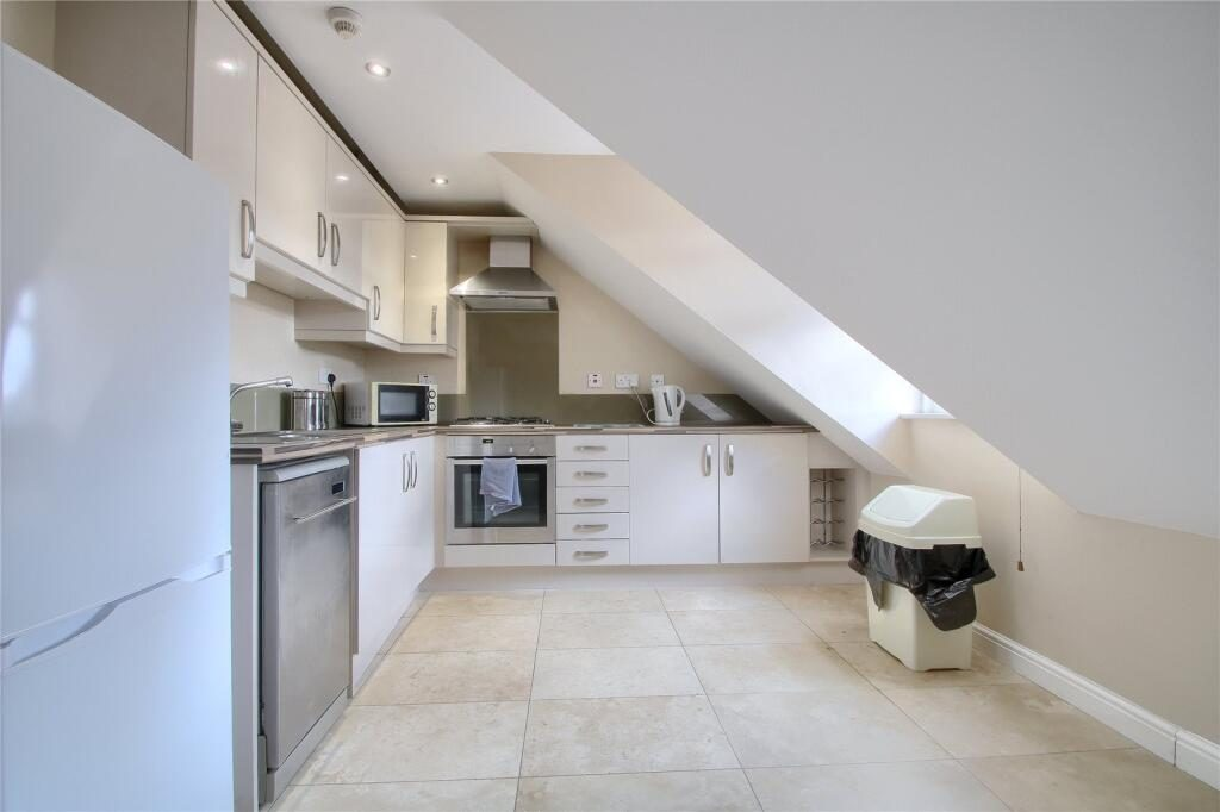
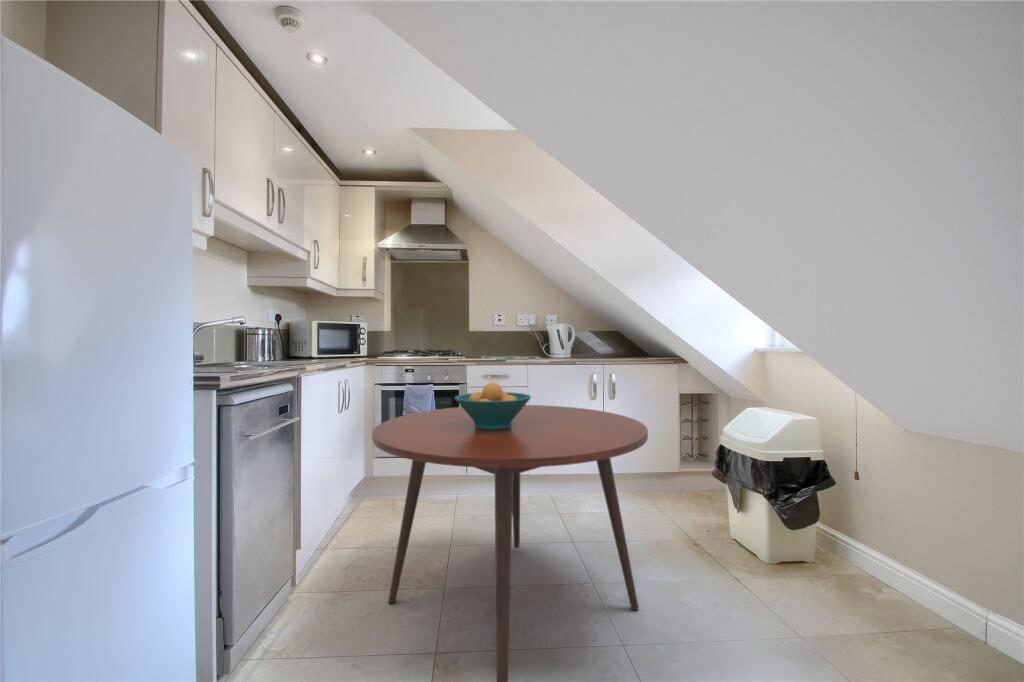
+ dining table [371,404,649,682]
+ fruit bowl [454,382,532,430]
